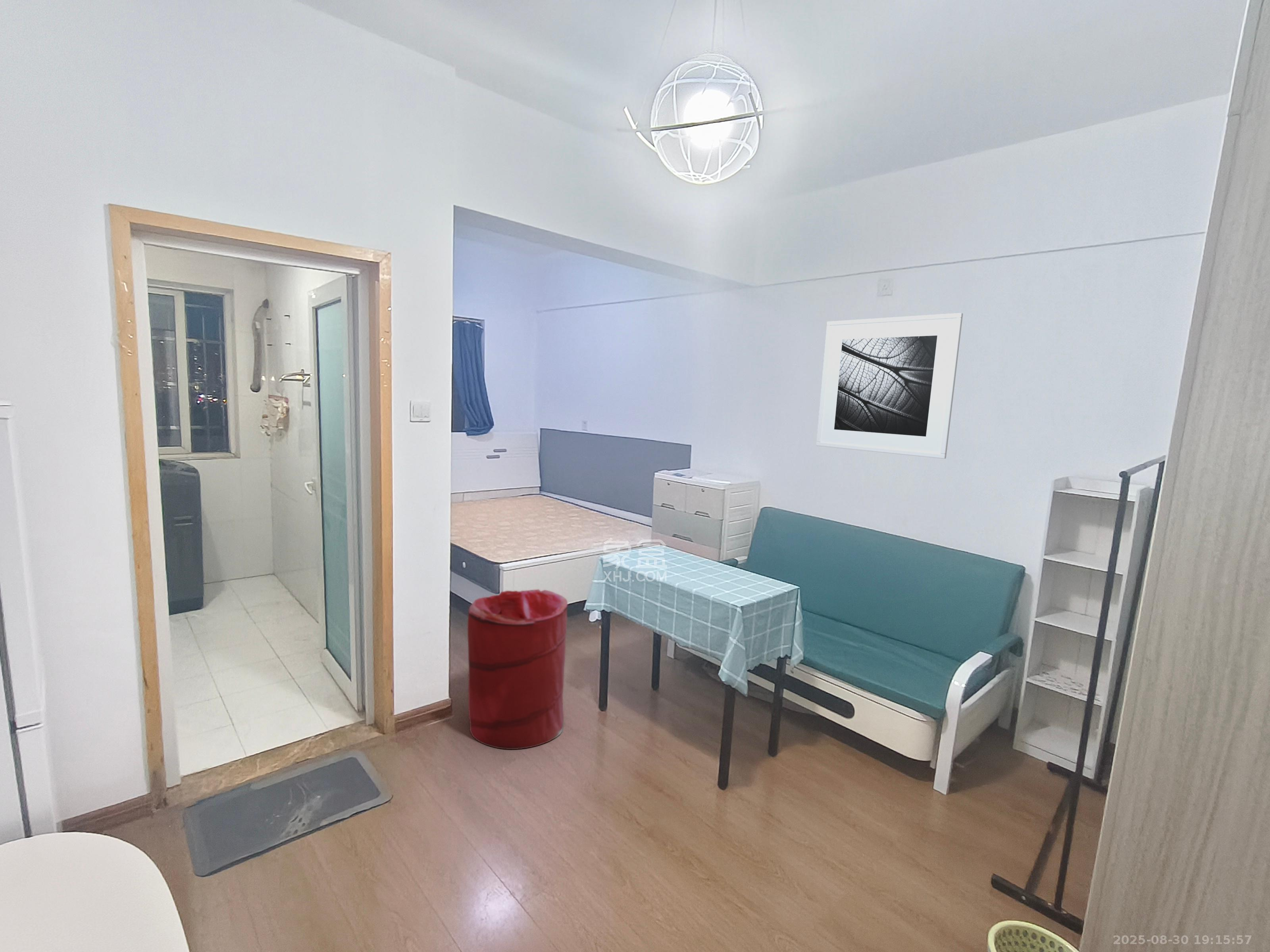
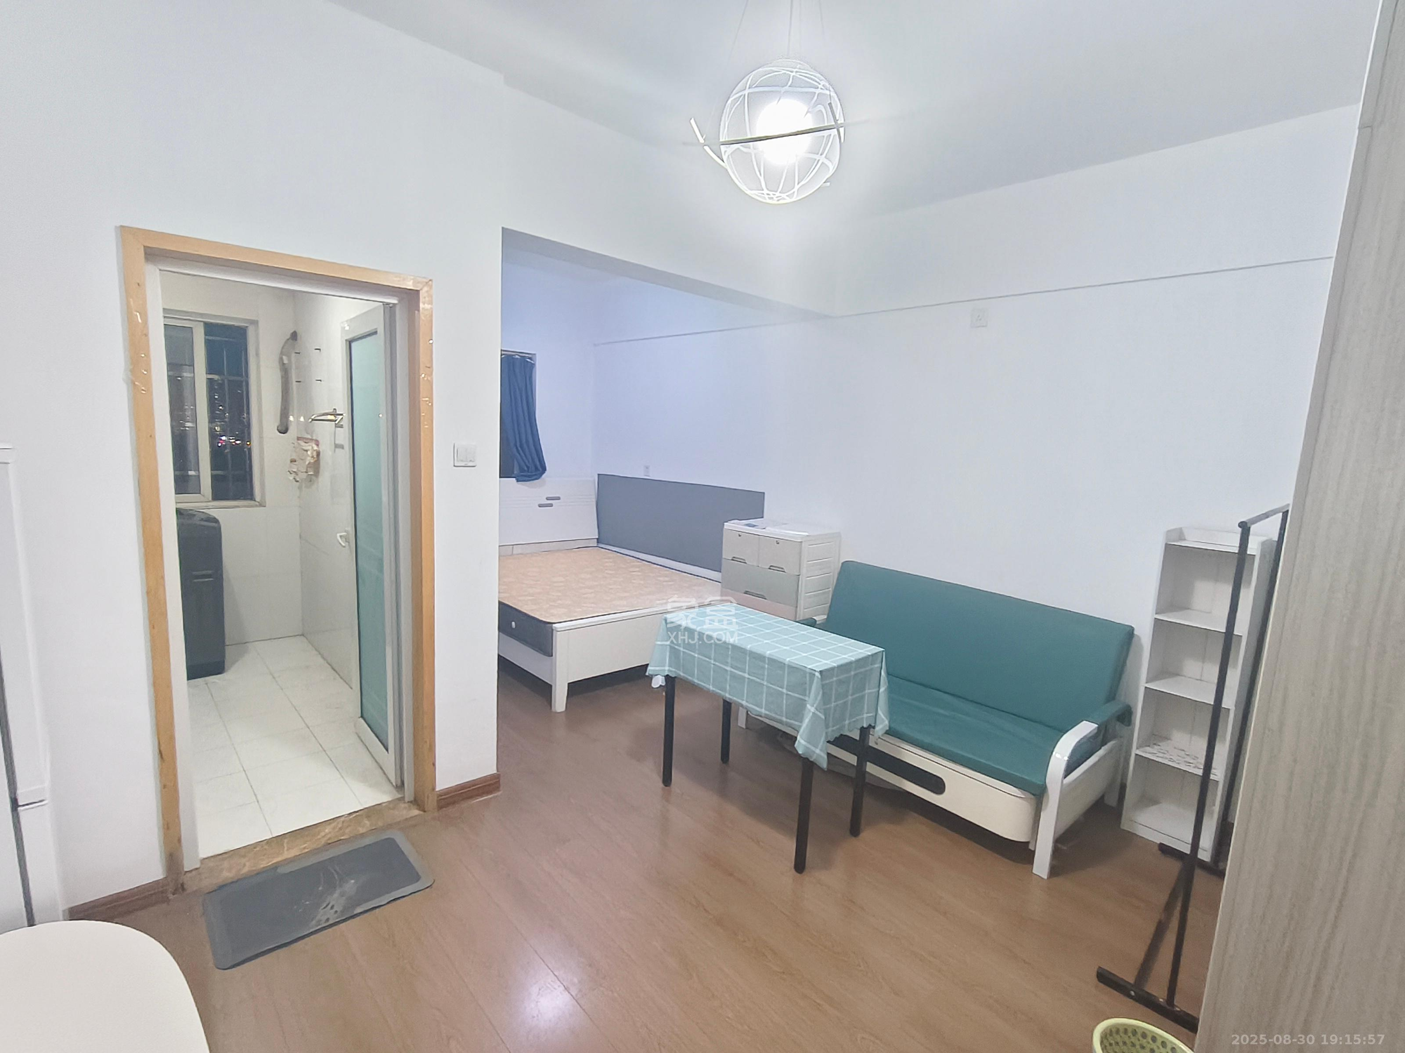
- laundry hamper [467,589,568,750]
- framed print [816,313,963,459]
